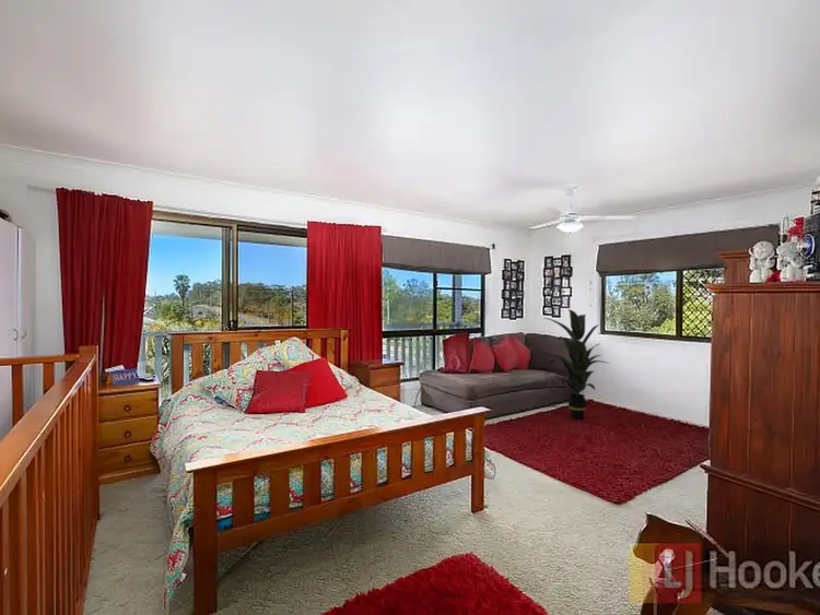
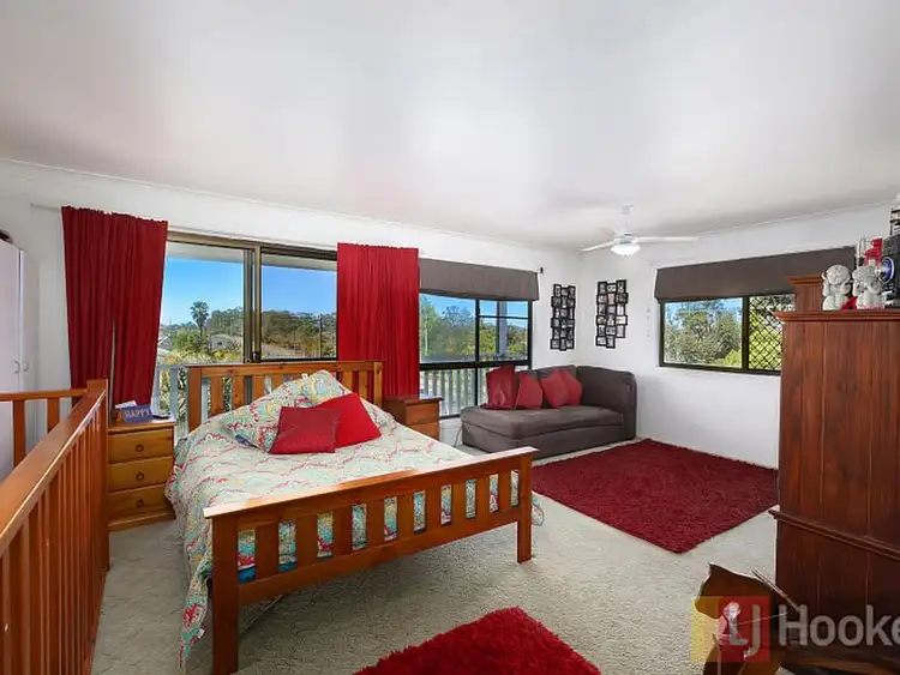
- indoor plant [540,308,610,419]
